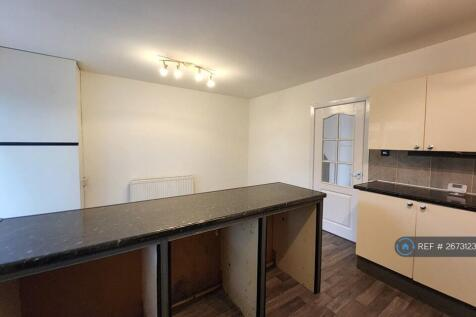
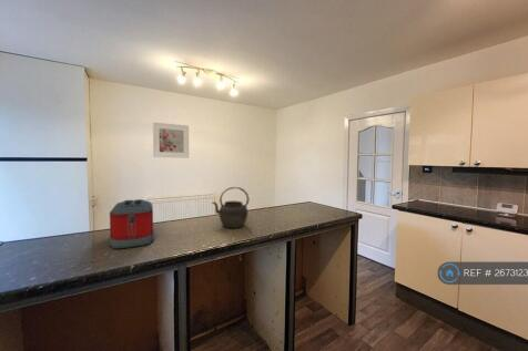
+ kettle [211,186,250,229]
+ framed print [152,122,190,159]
+ toaster [109,198,155,249]
